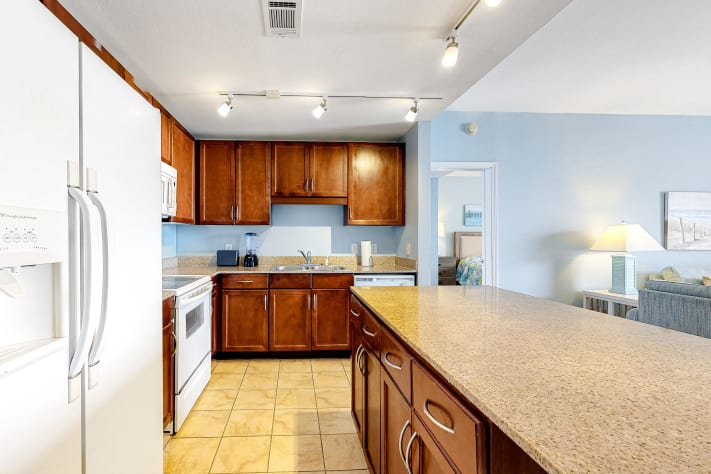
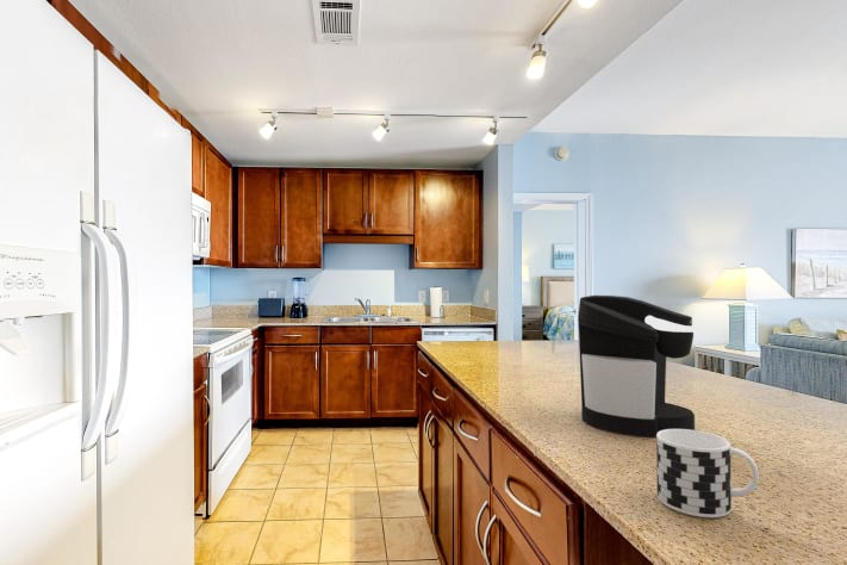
+ cup [655,429,760,519]
+ coffee maker [577,294,703,437]
